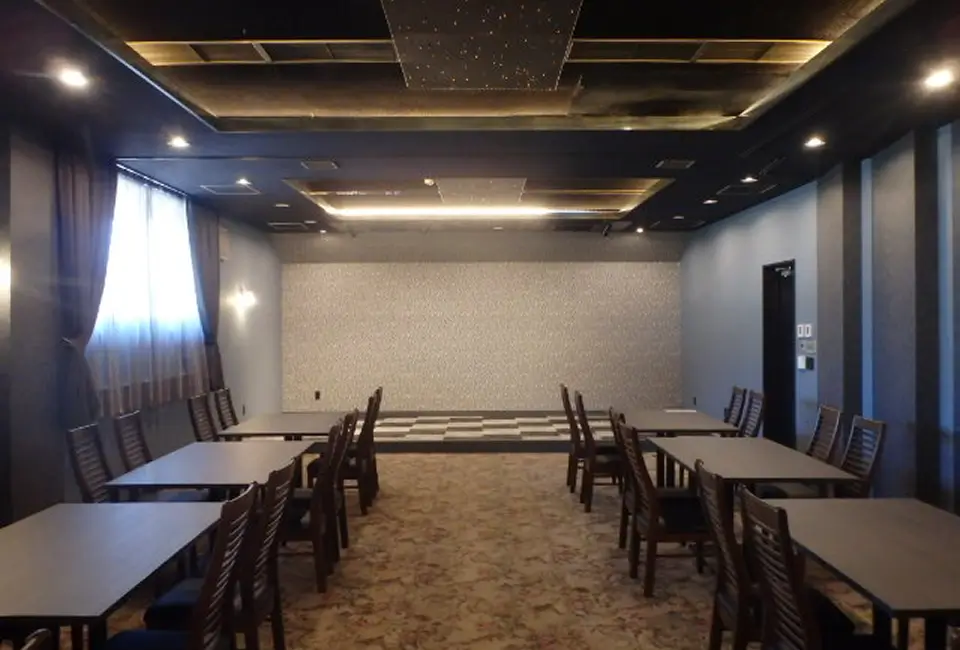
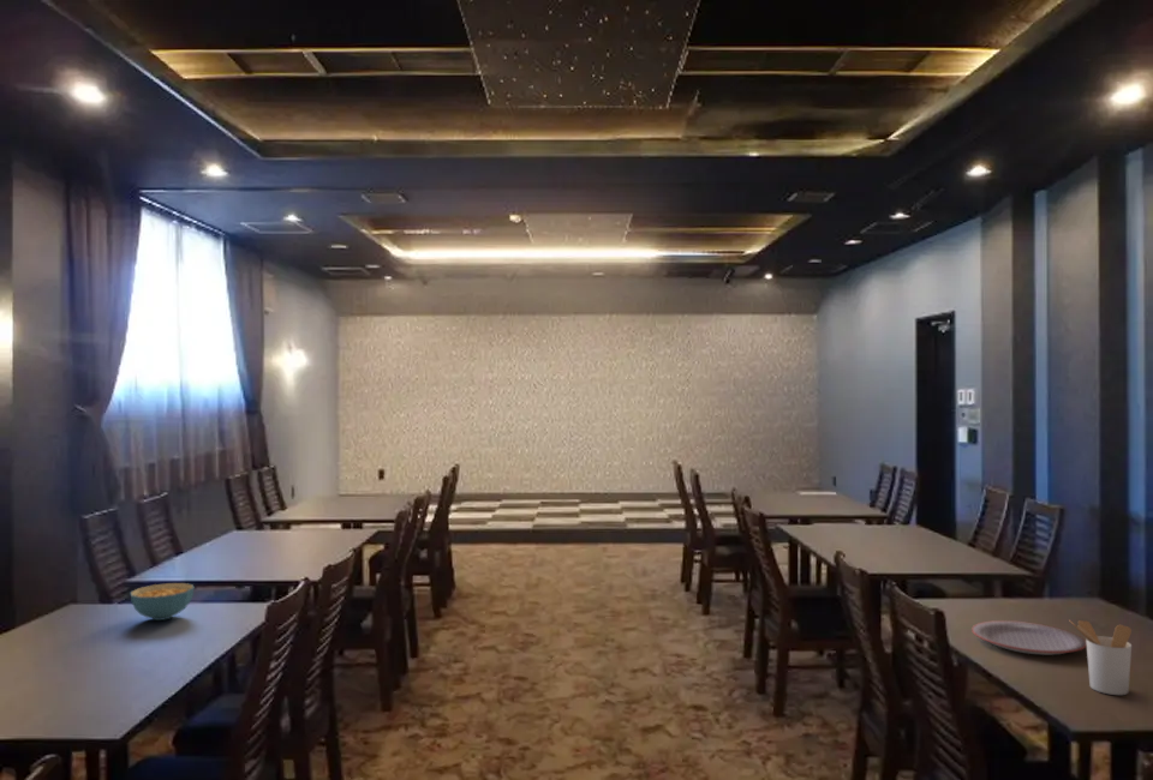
+ utensil holder [1069,619,1133,696]
+ plate [970,619,1087,656]
+ cereal bowl [130,582,196,622]
